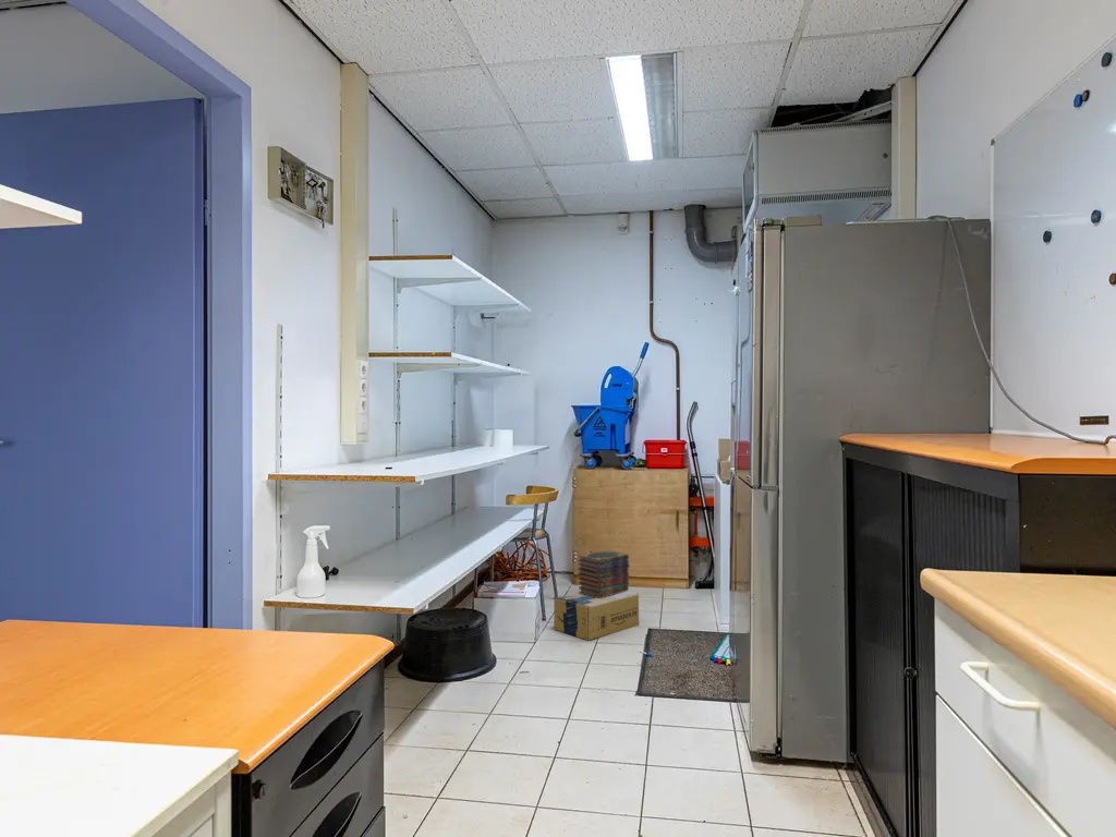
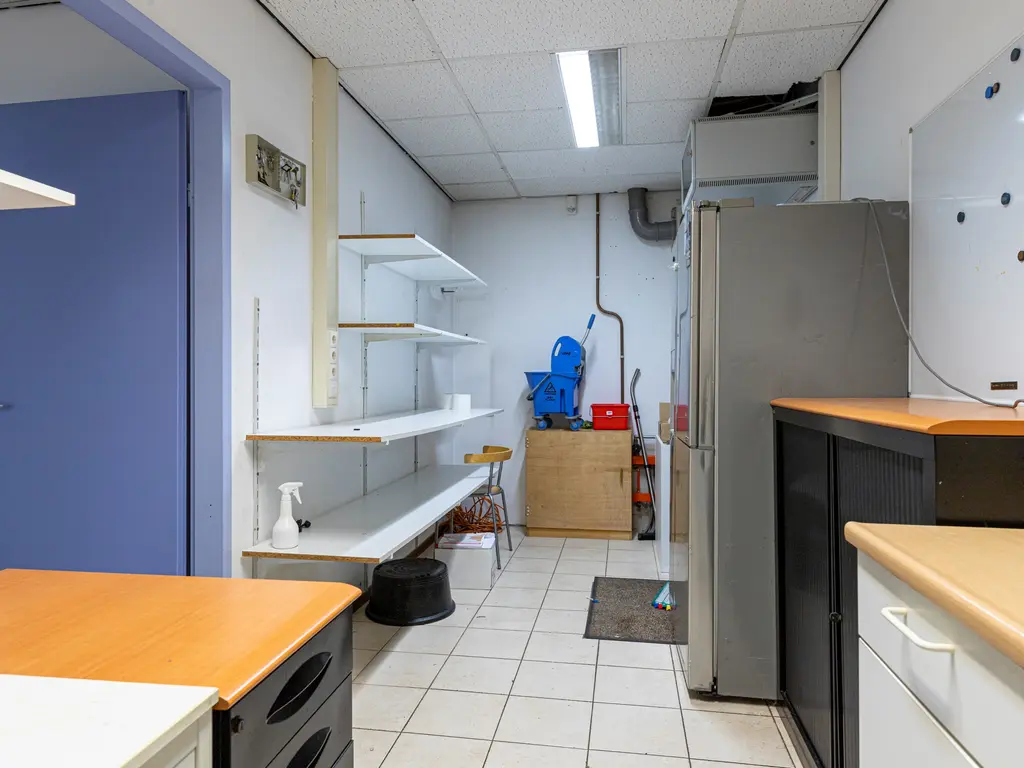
- book stack [577,549,630,598]
- cardboard box [553,590,640,642]
